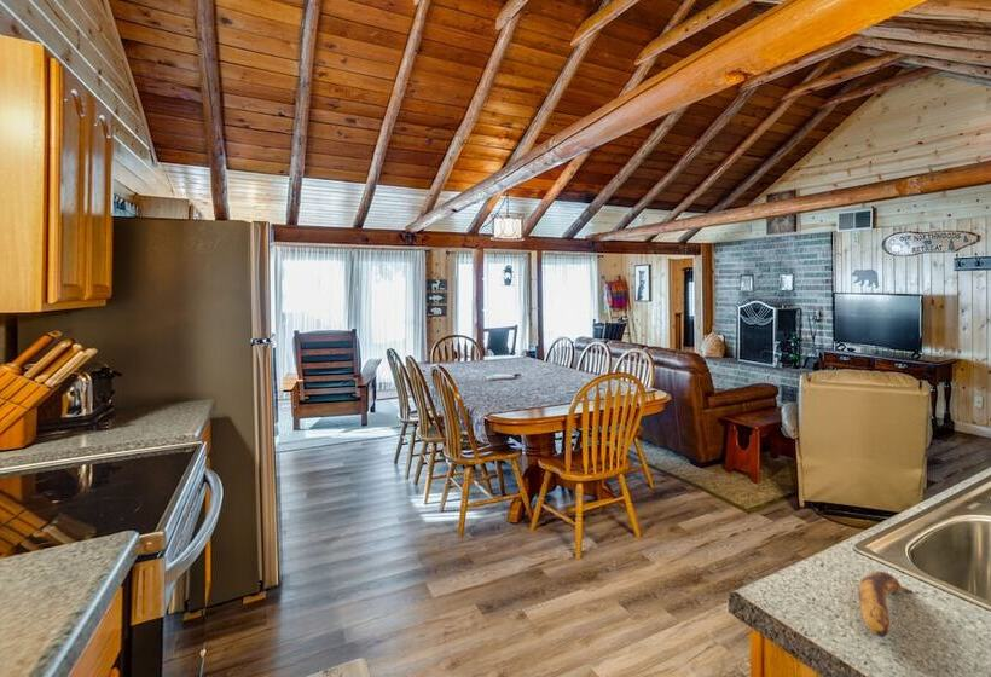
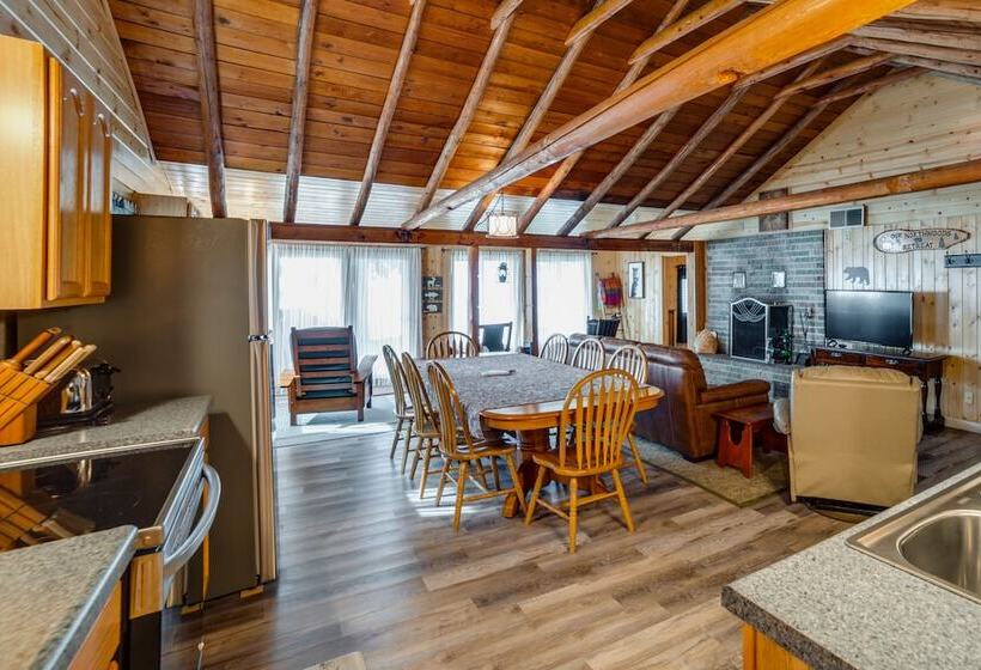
- banana [858,569,914,638]
